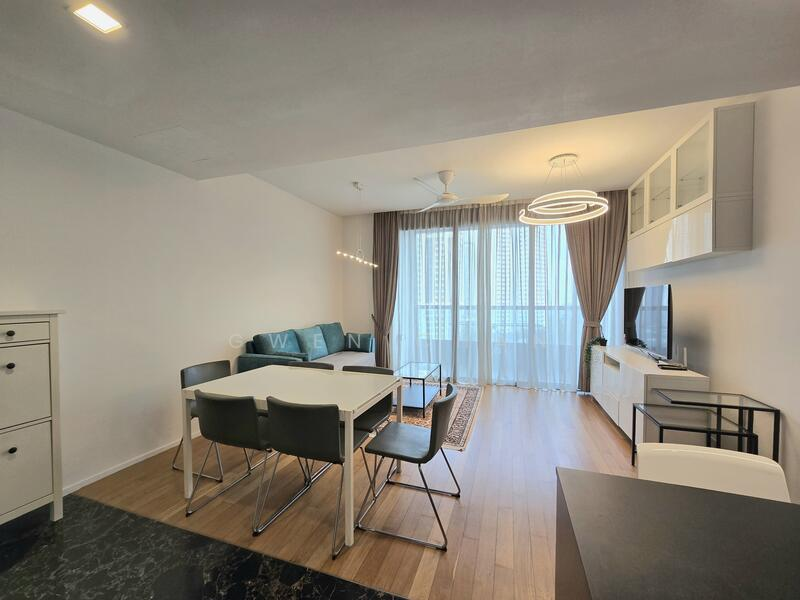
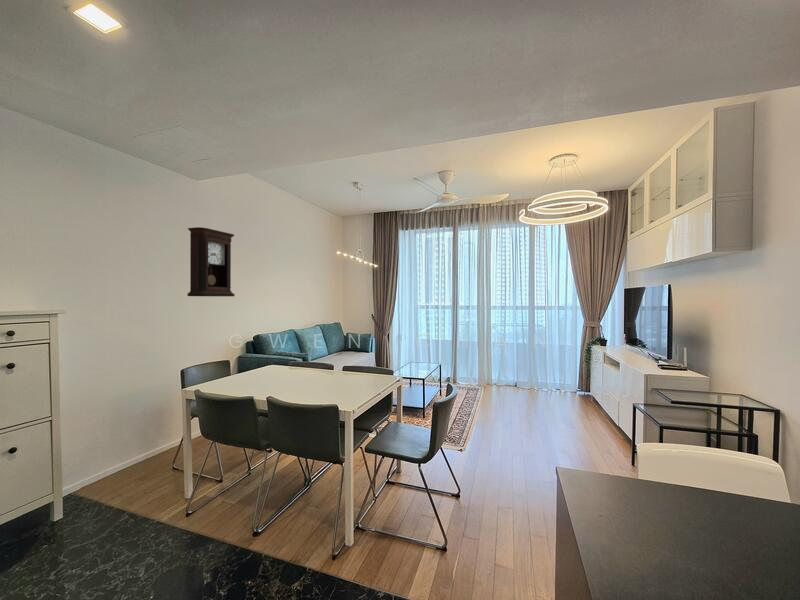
+ pendulum clock [186,226,236,297]
